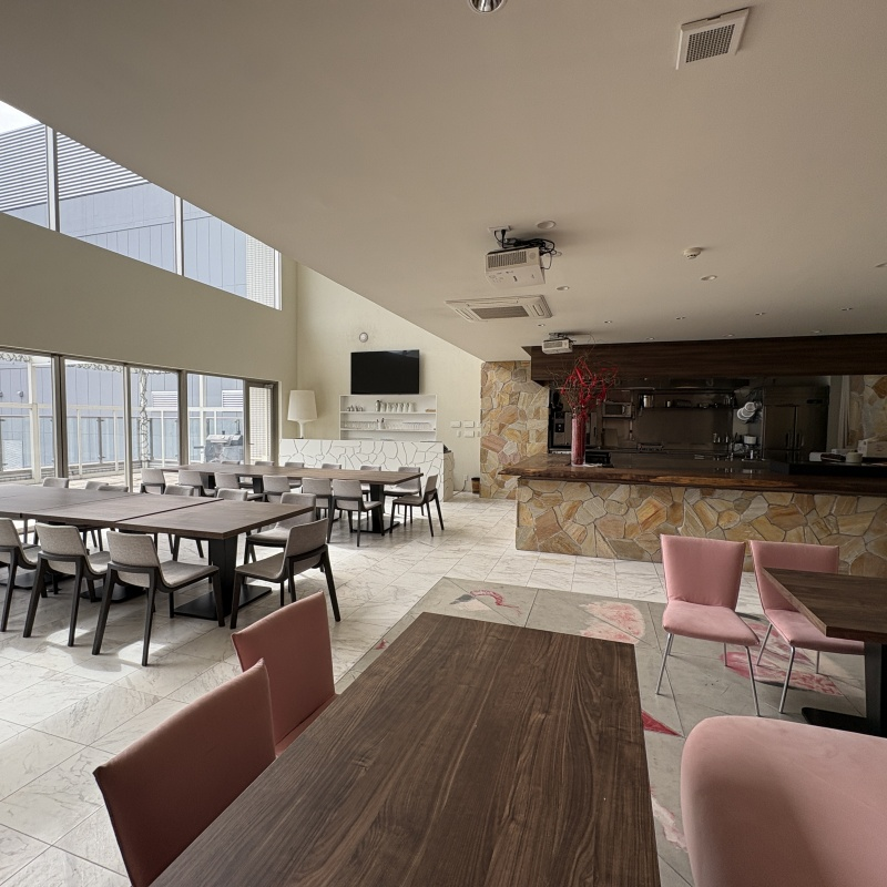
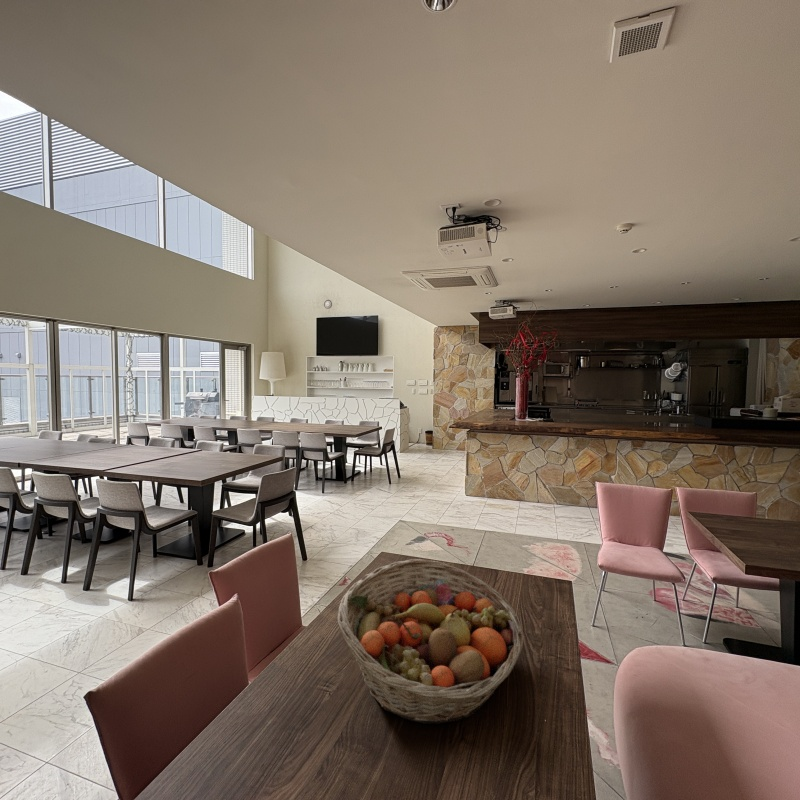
+ fruit basket [337,558,524,725]
